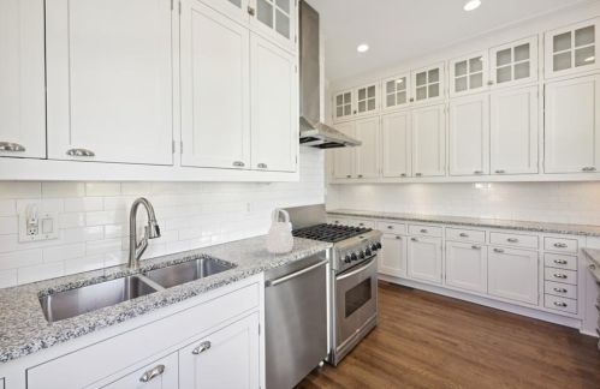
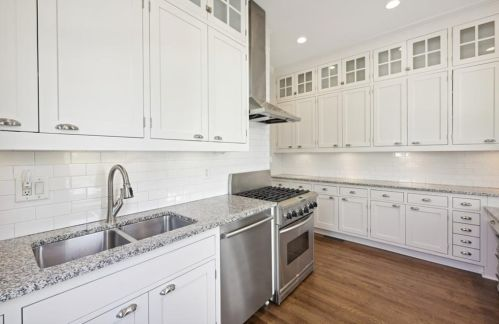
- kettle [265,208,295,255]
